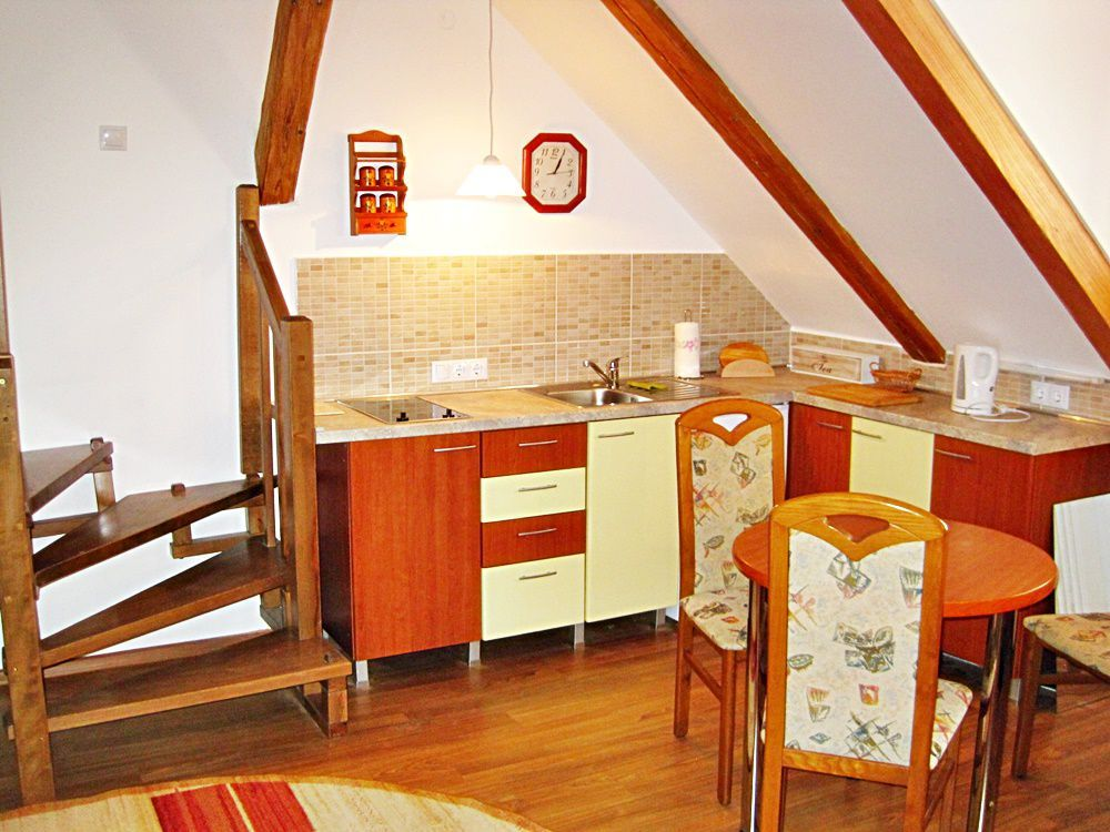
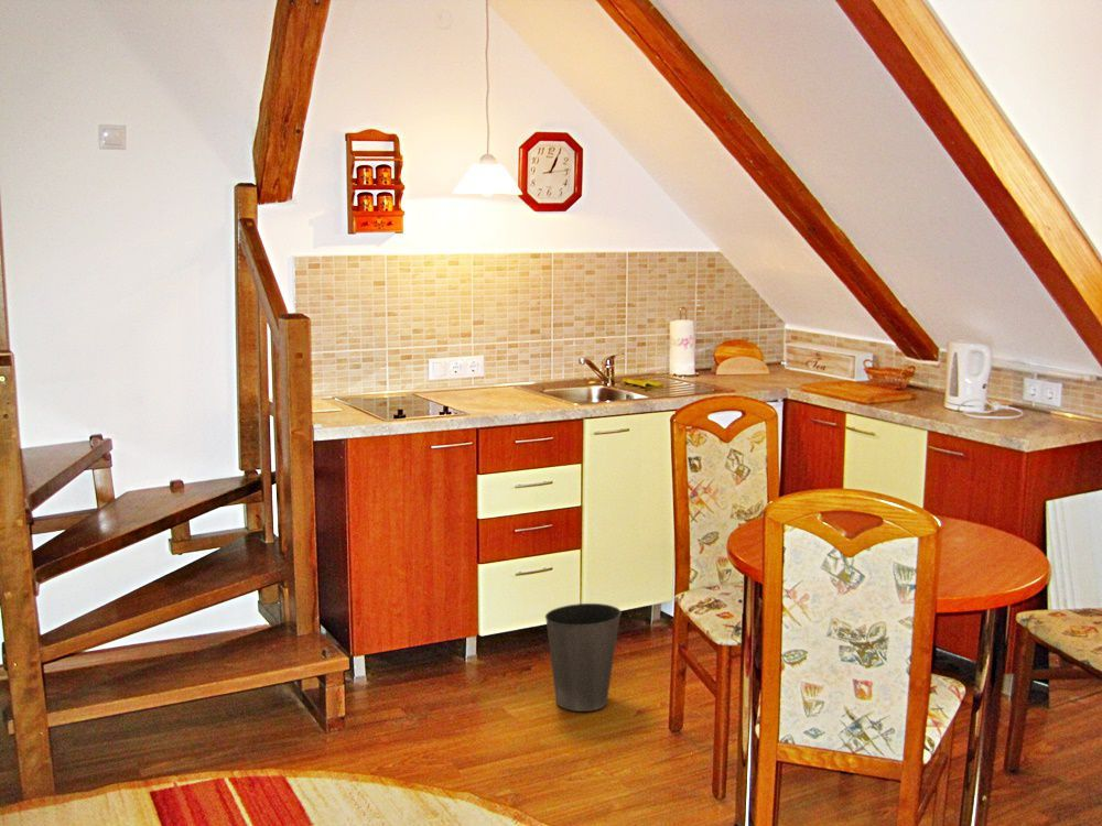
+ waste basket [544,602,623,713]
